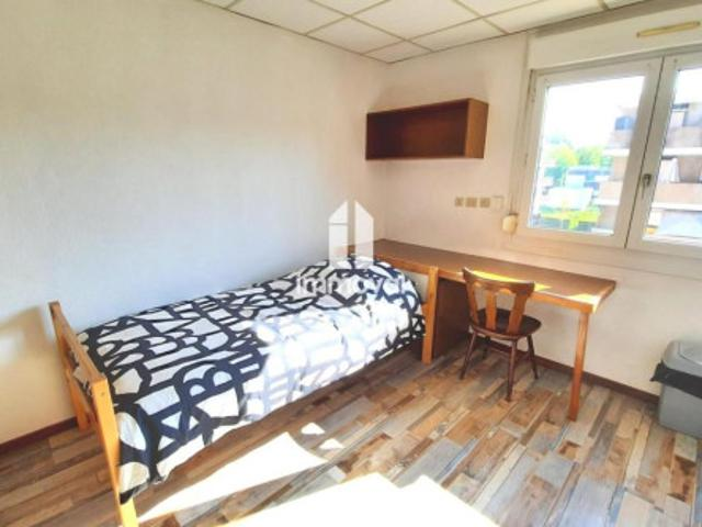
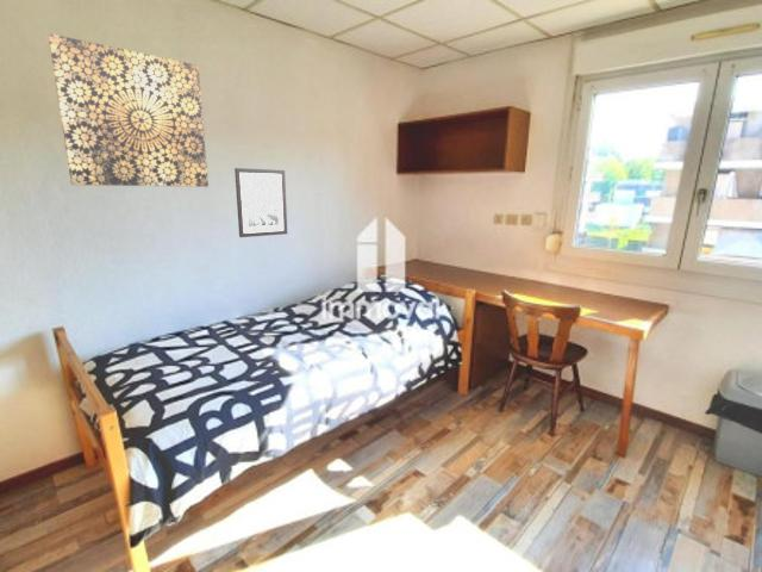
+ wall art [46,32,210,188]
+ wall art [233,167,288,238]
